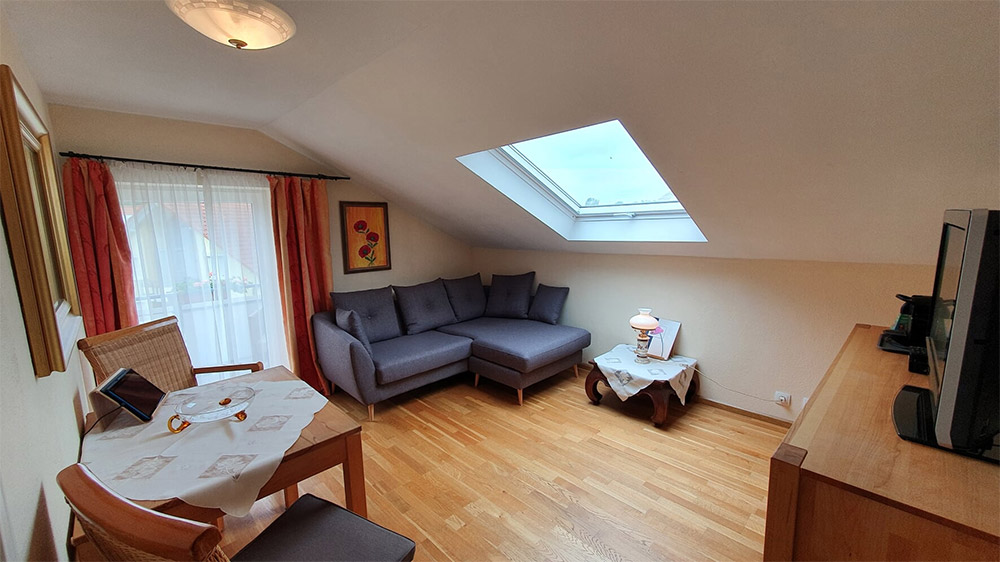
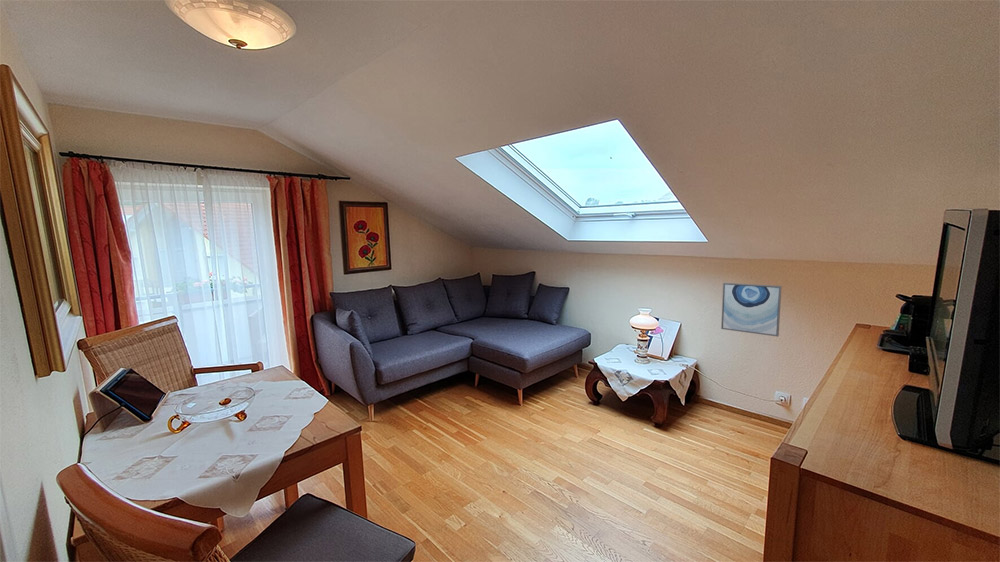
+ wall art [720,282,783,338]
